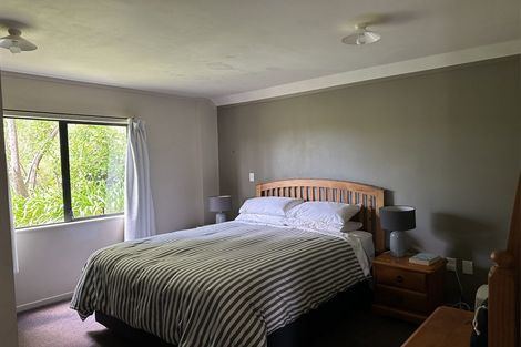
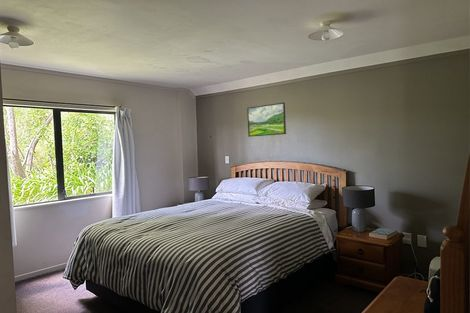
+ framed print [246,101,287,138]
